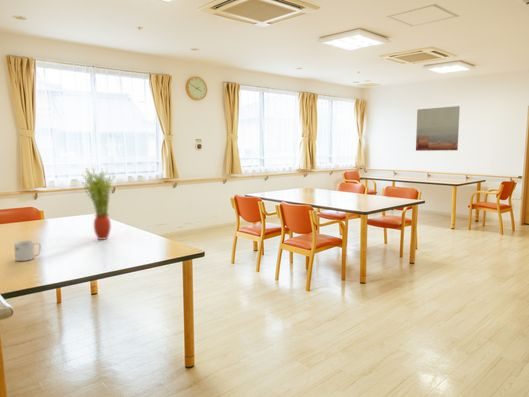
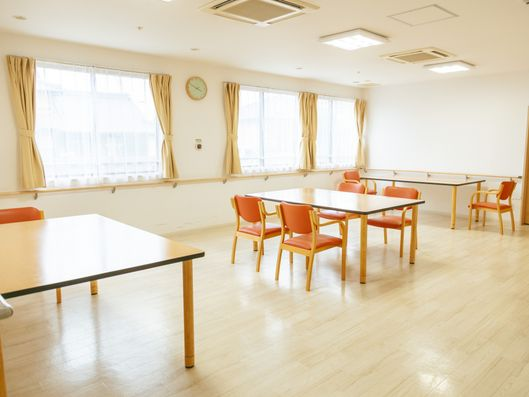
- potted plant [80,166,116,241]
- wall art [415,105,461,152]
- mug [13,239,42,262]
